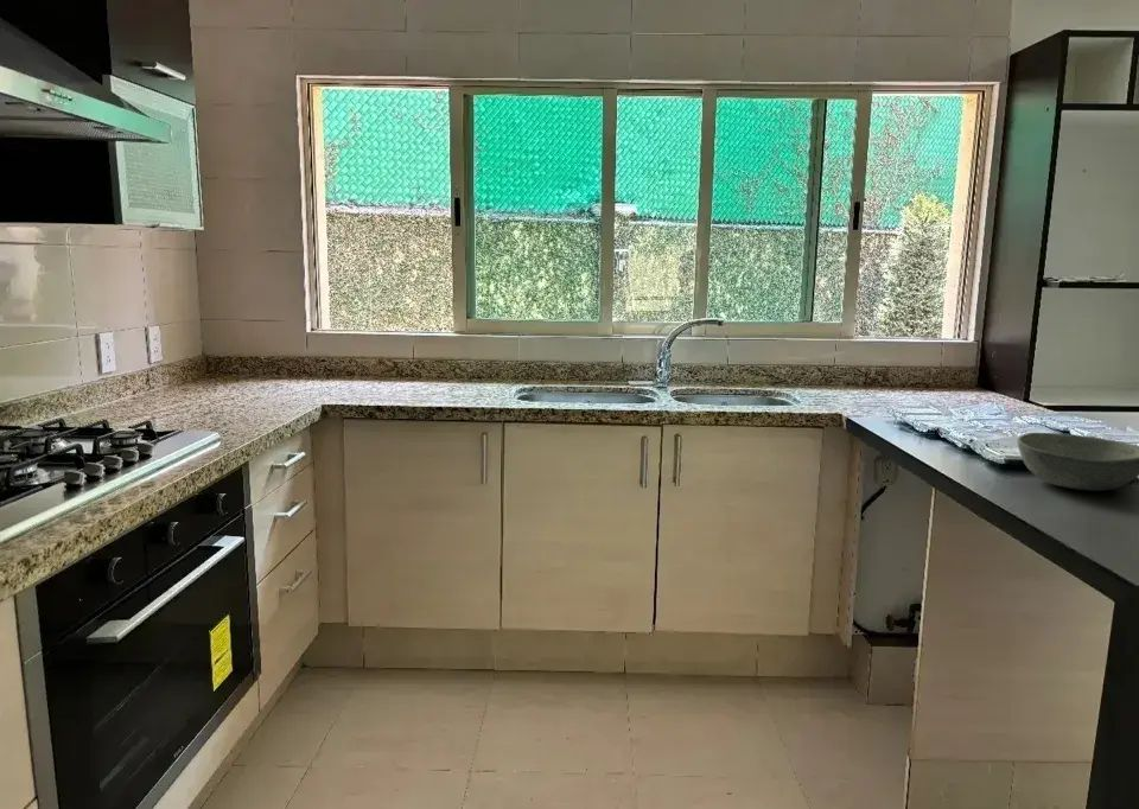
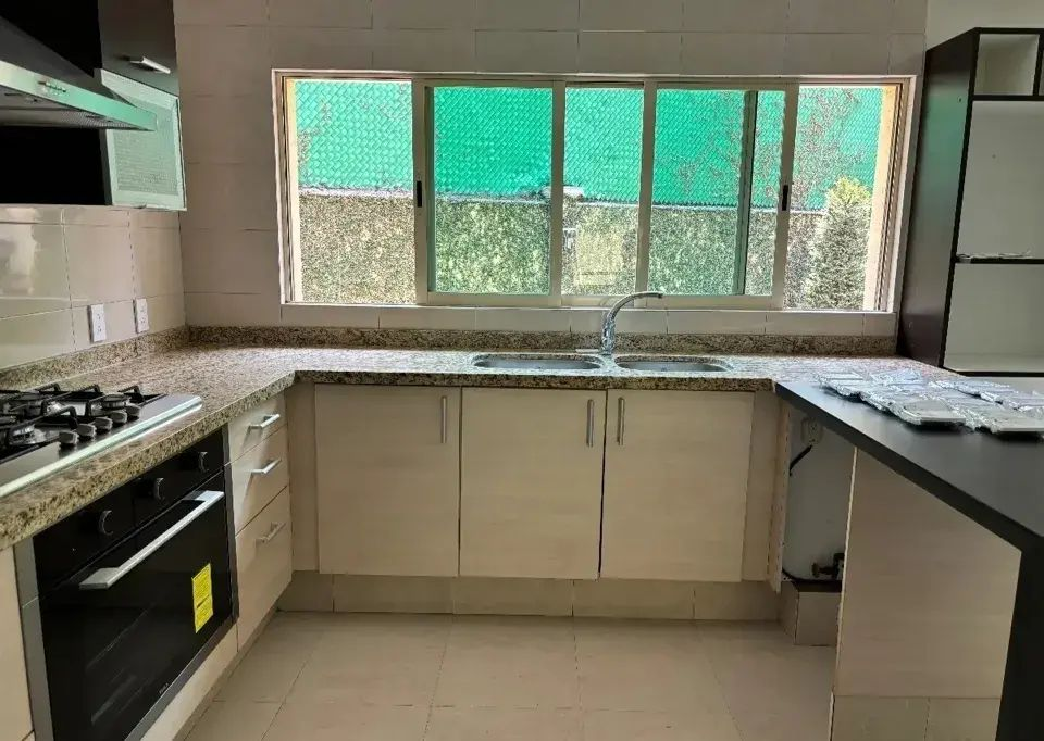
- bowl [1017,432,1139,492]
